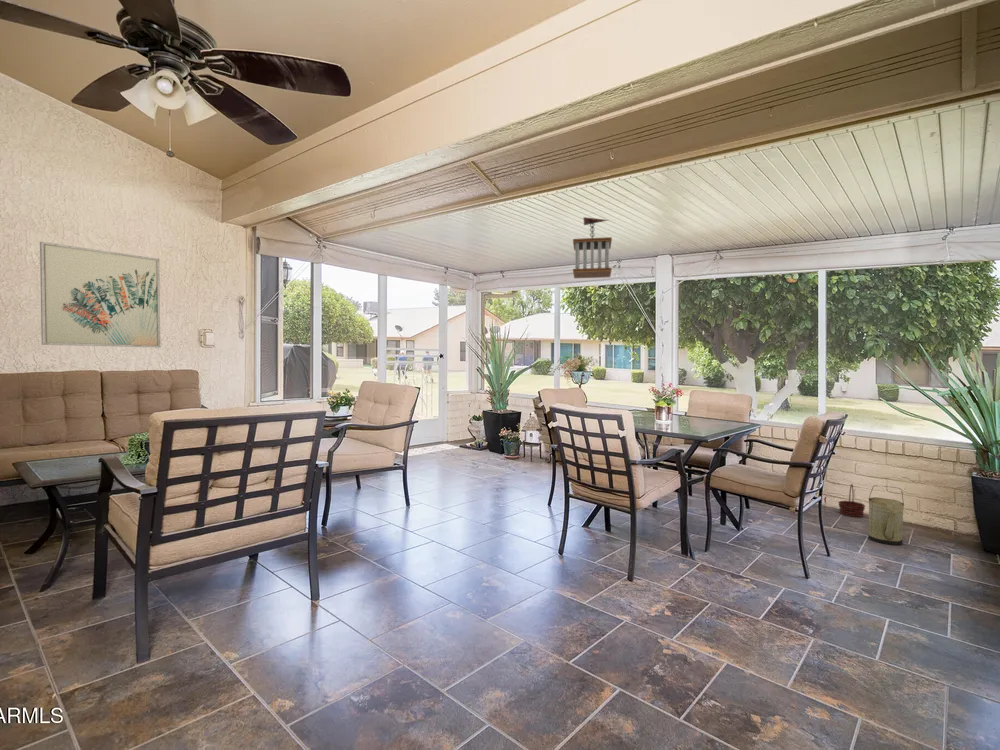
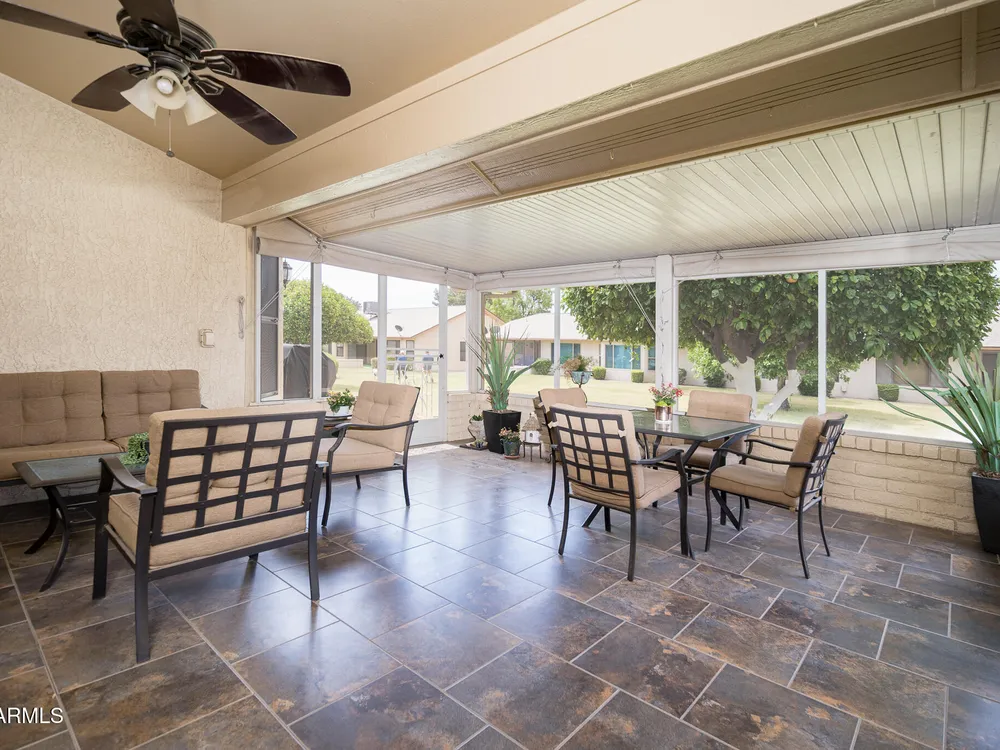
- wall art [39,241,161,348]
- basket [837,483,866,518]
- wind chime [572,216,613,279]
- watering can [867,485,905,546]
